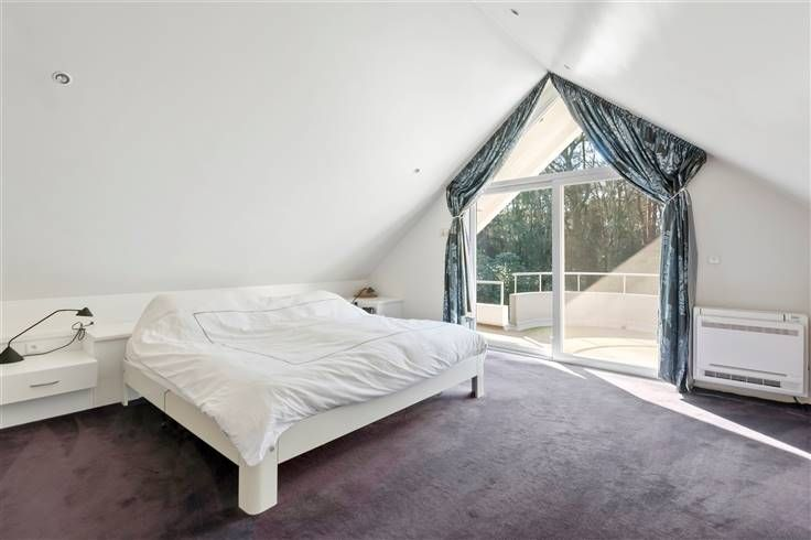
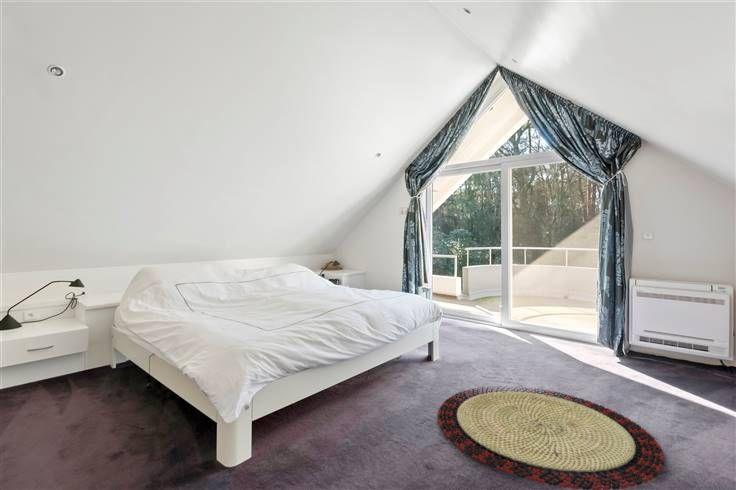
+ rug [437,385,665,490]
